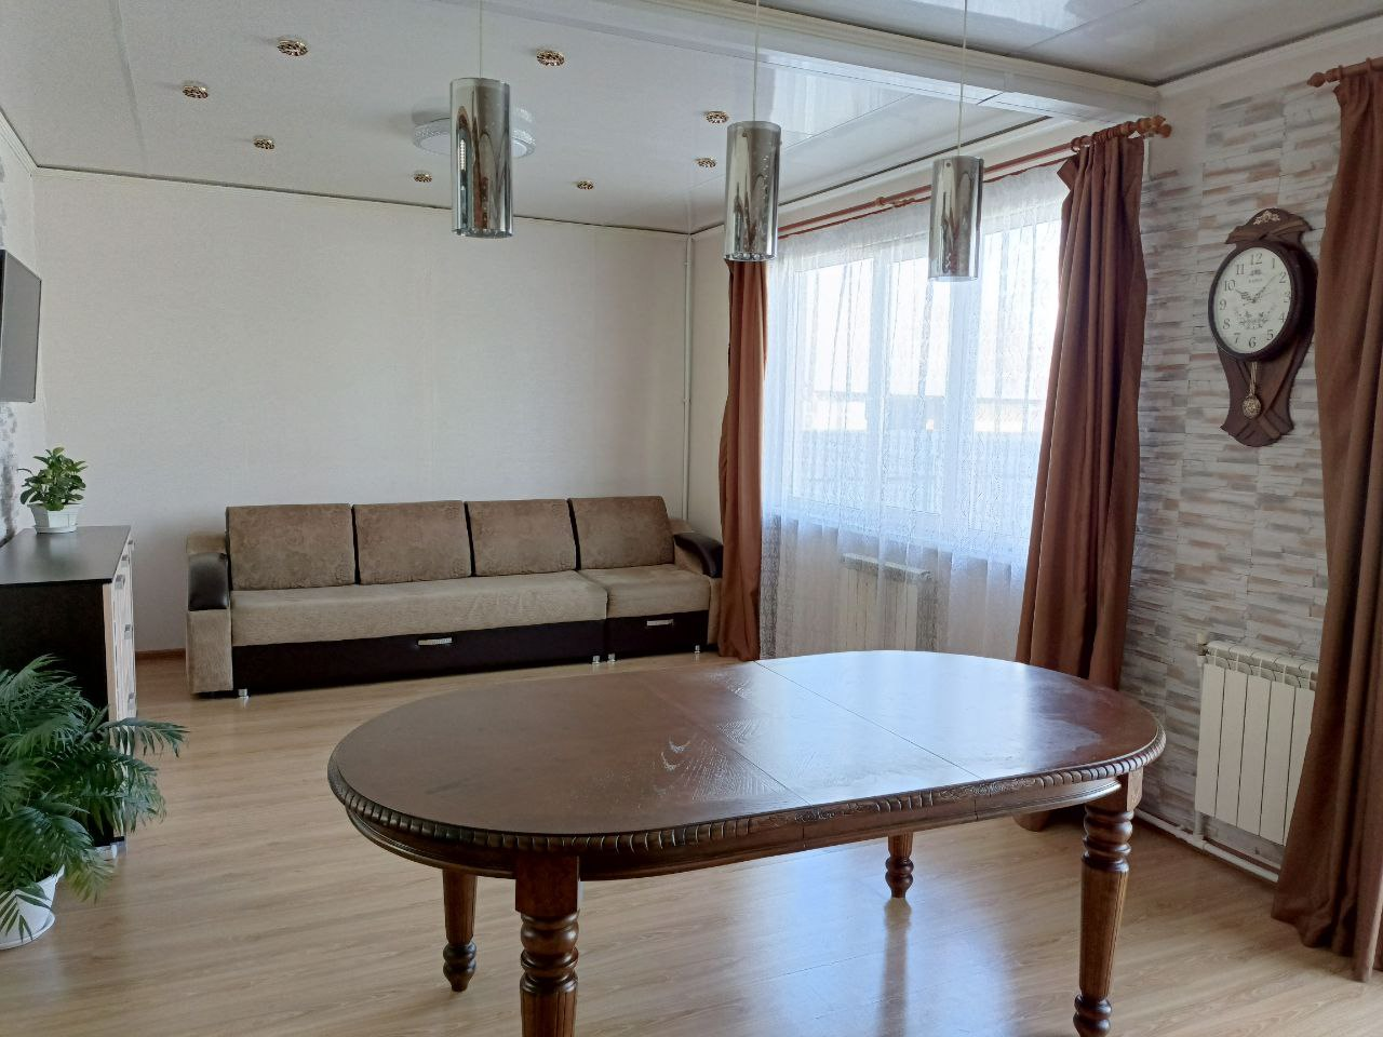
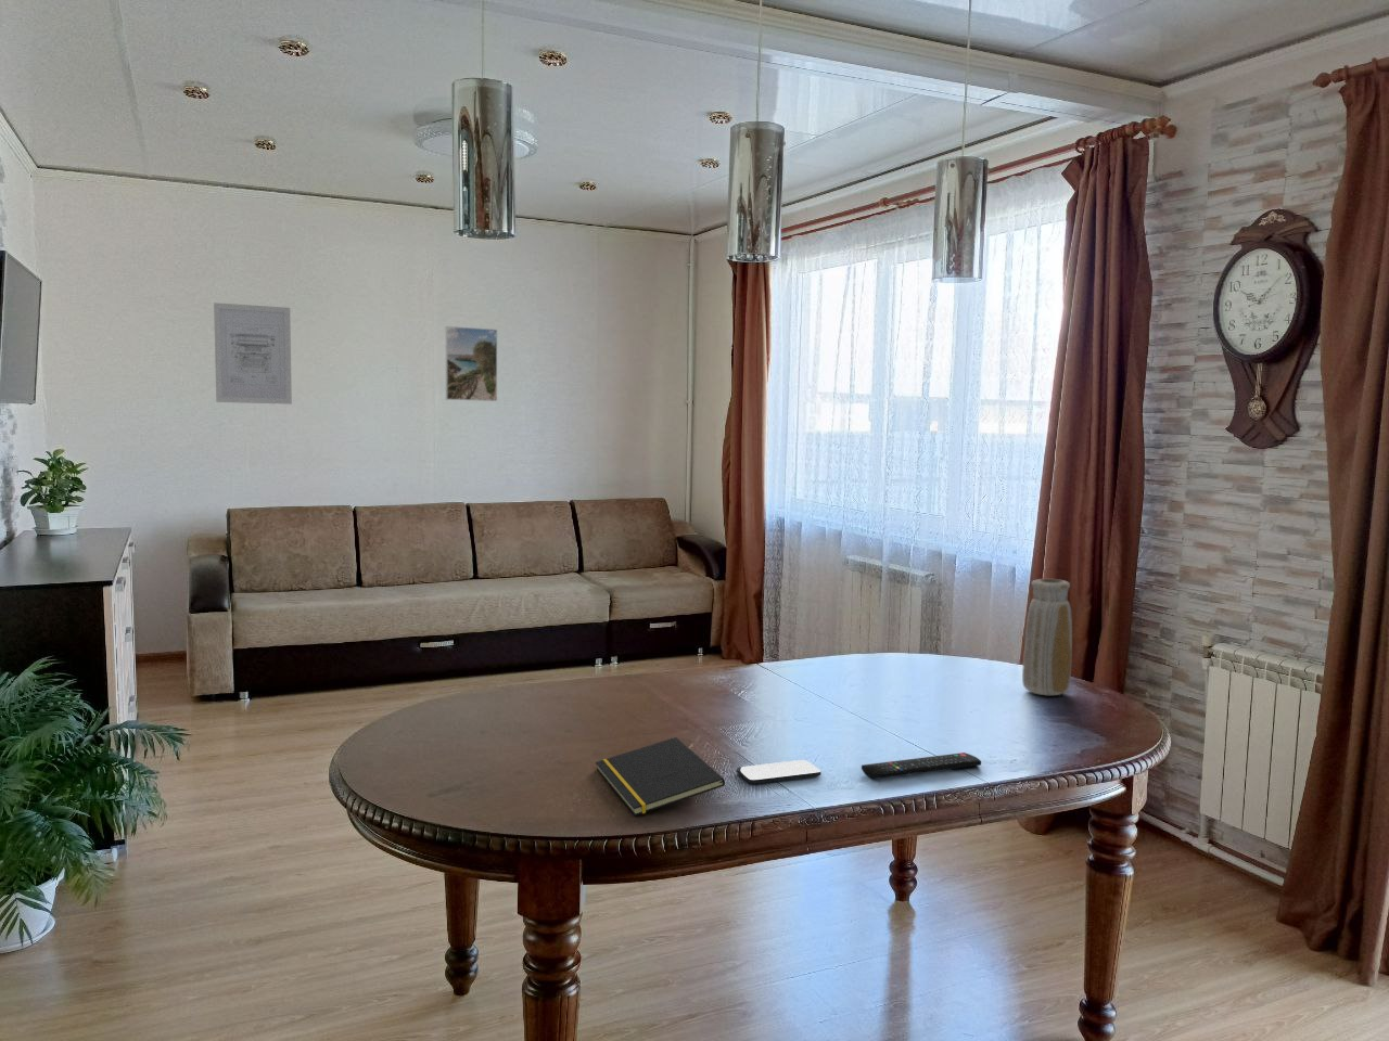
+ vase [1022,578,1073,697]
+ remote control [861,751,982,780]
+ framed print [445,325,498,402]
+ smartphone [736,759,821,785]
+ notepad [595,736,726,817]
+ wall art [212,302,293,406]
